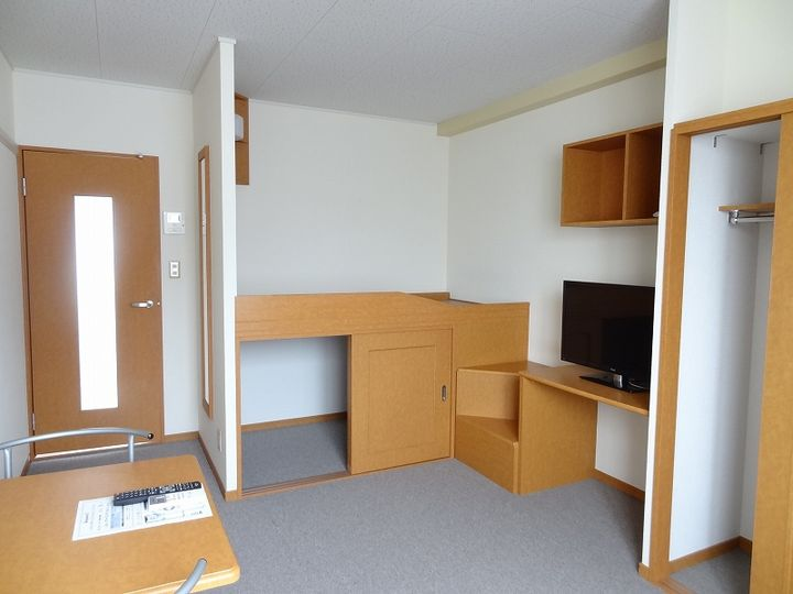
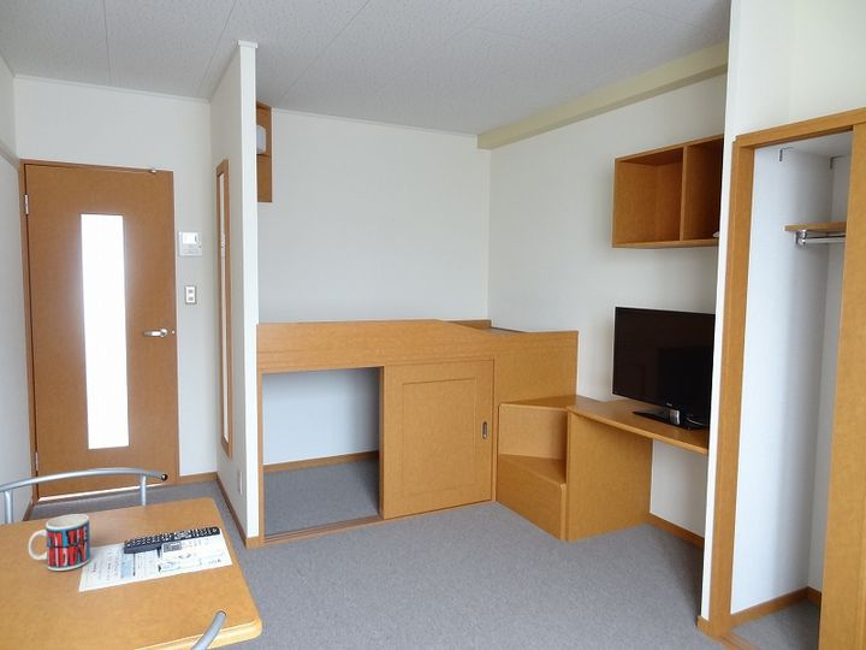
+ mug [28,513,91,572]
